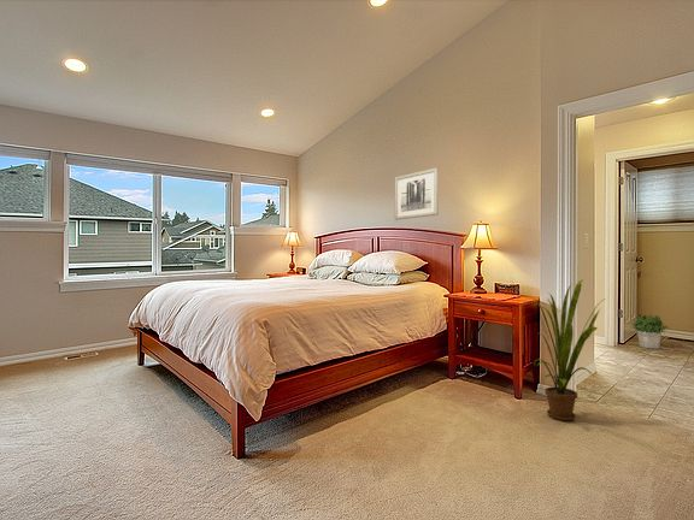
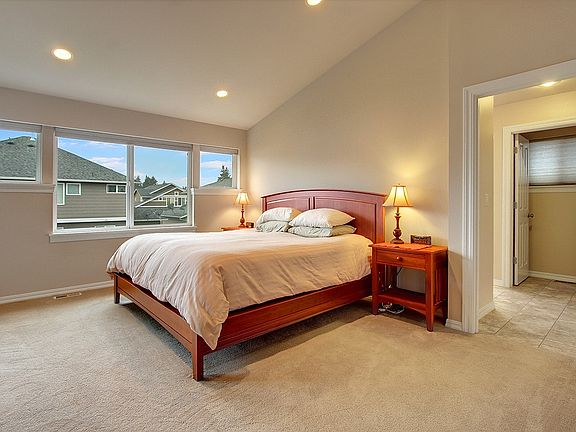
- potted plant [631,313,669,350]
- wall art [394,167,440,221]
- house plant [527,279,605,421]
